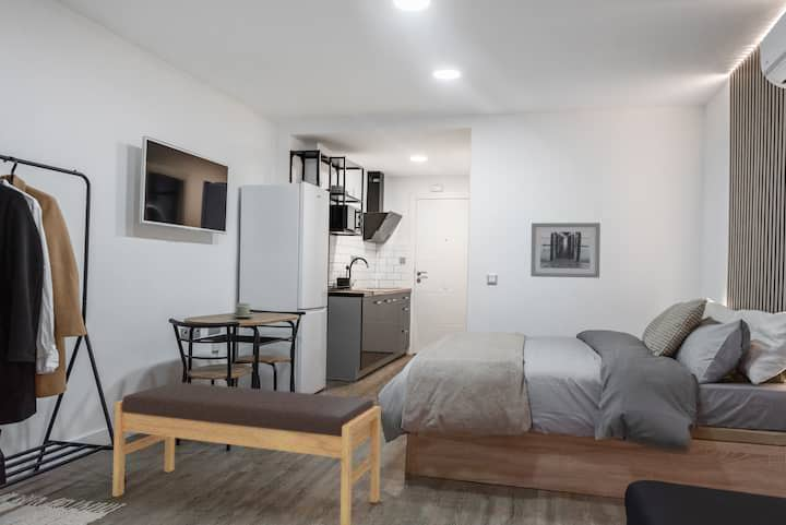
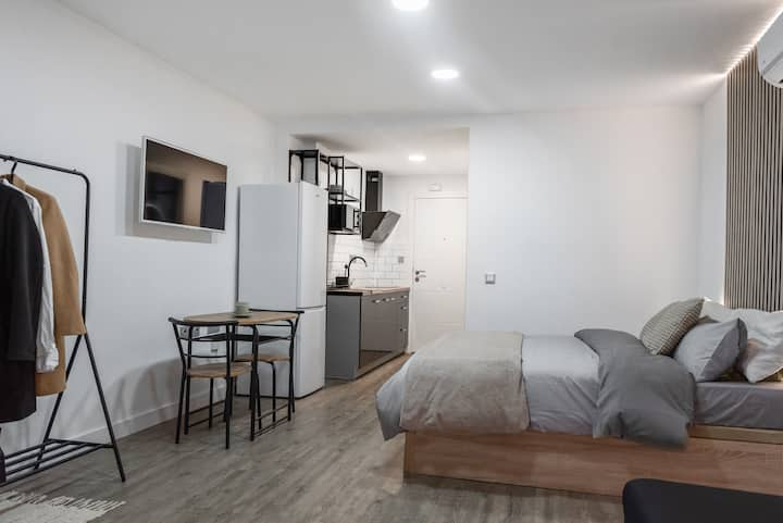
- wall art [529,222,602,278]
- bench [111,381,382,525]
